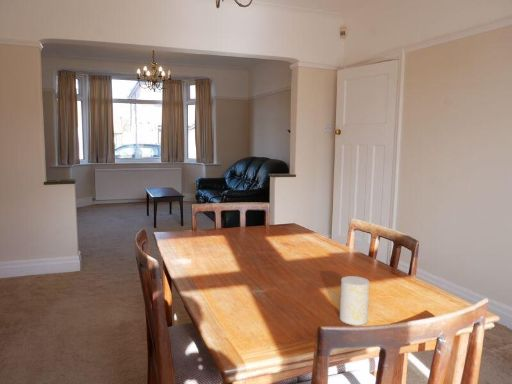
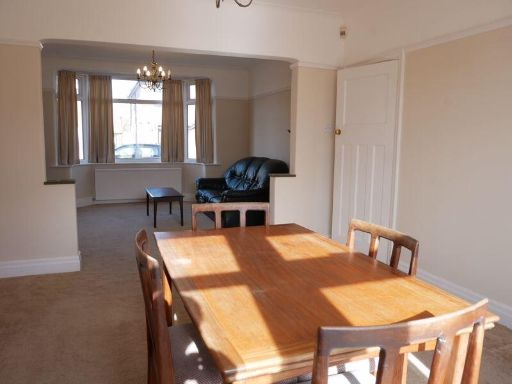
- cup [339,275,371,326]
